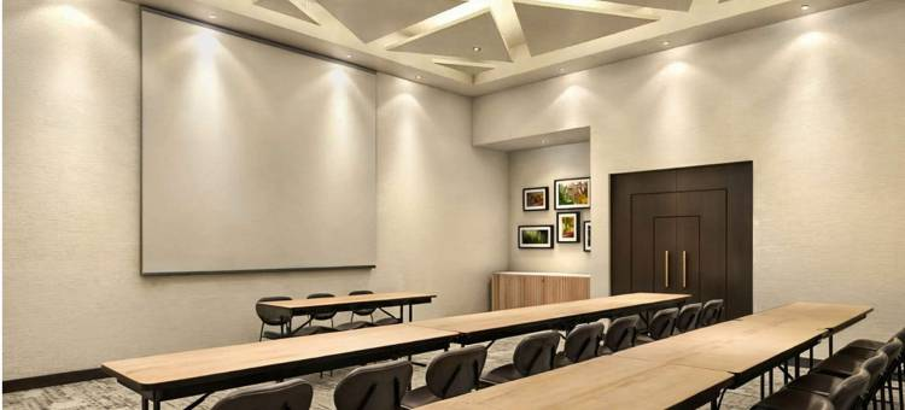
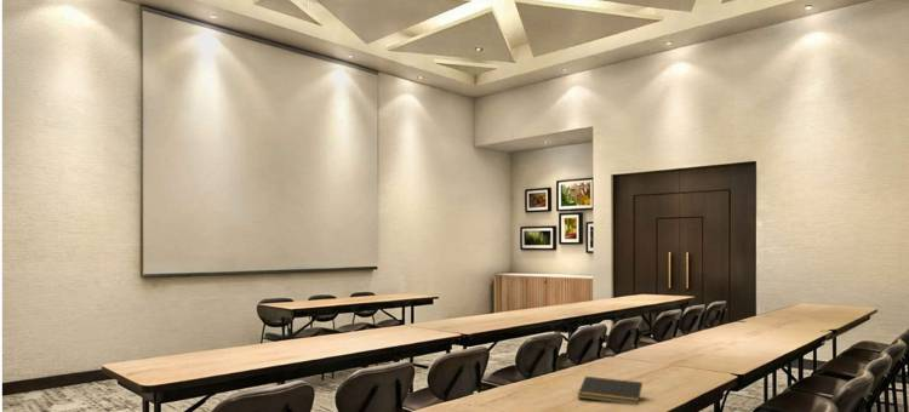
+ notepad [577,376,644,406]
